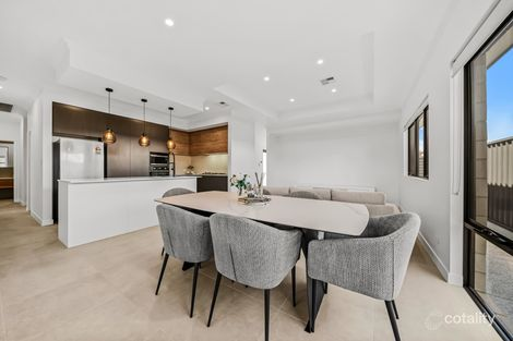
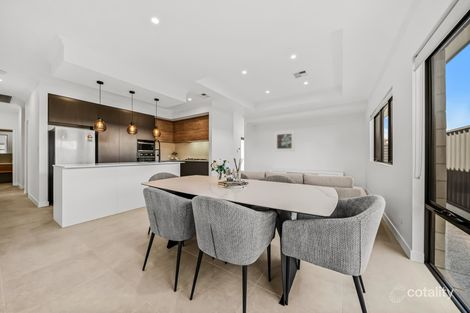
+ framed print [273,130,296,153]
